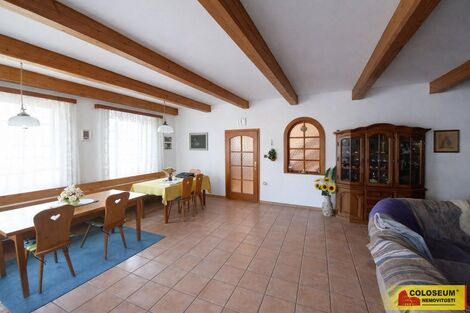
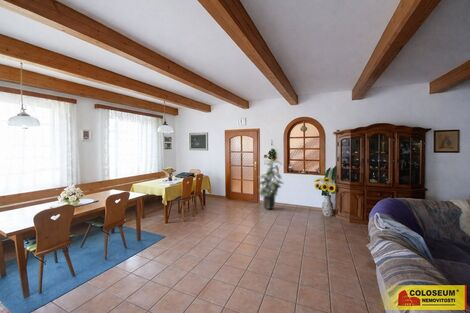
+ indoor plant [255,156,285,210]
